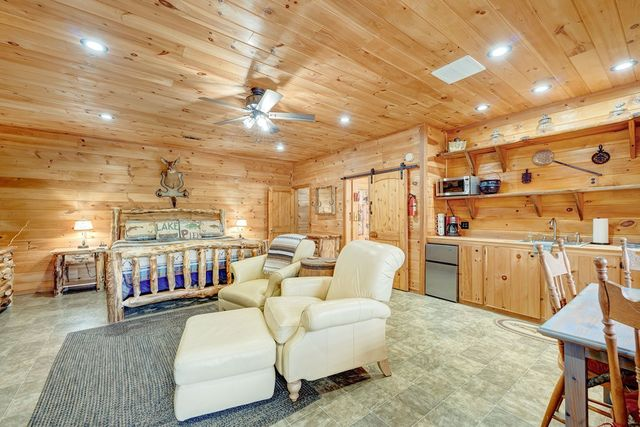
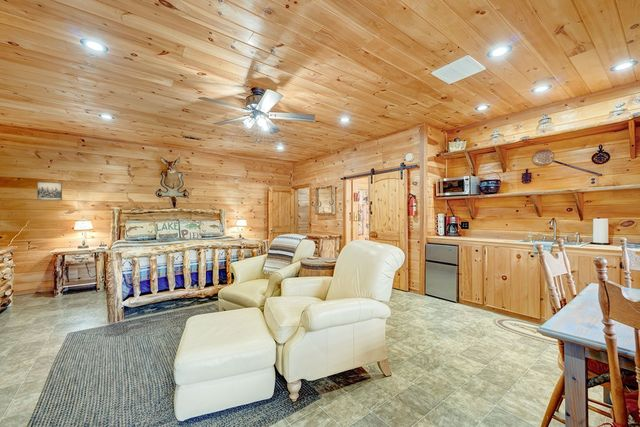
+ wall art [36,181,63,201]
